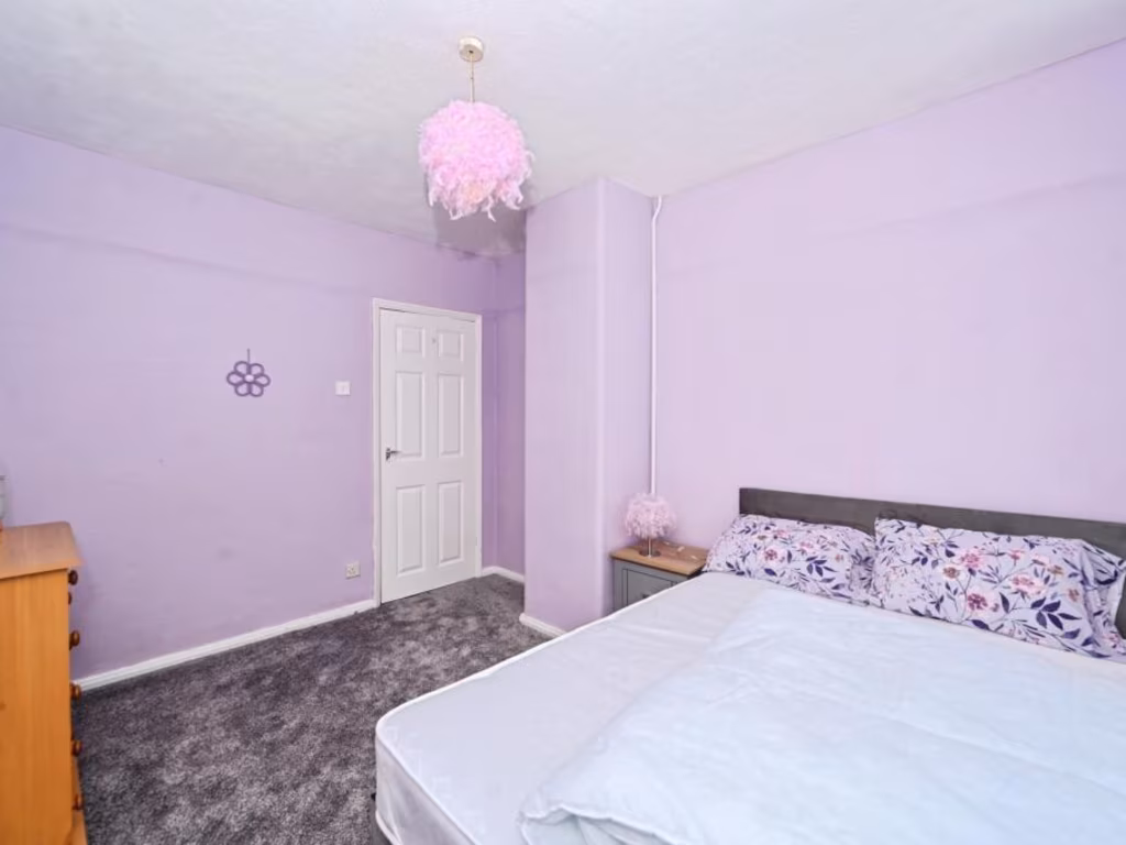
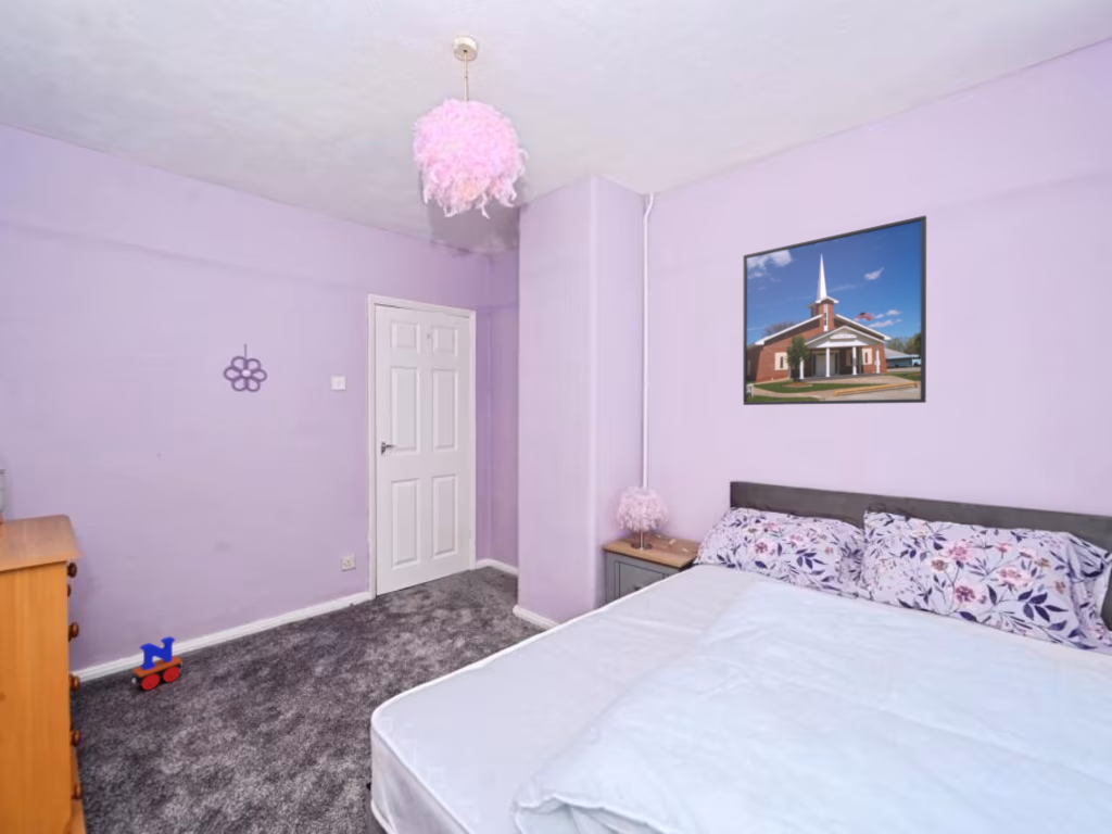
+ toy train [130,635,184,691]
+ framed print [742,215,927,406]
